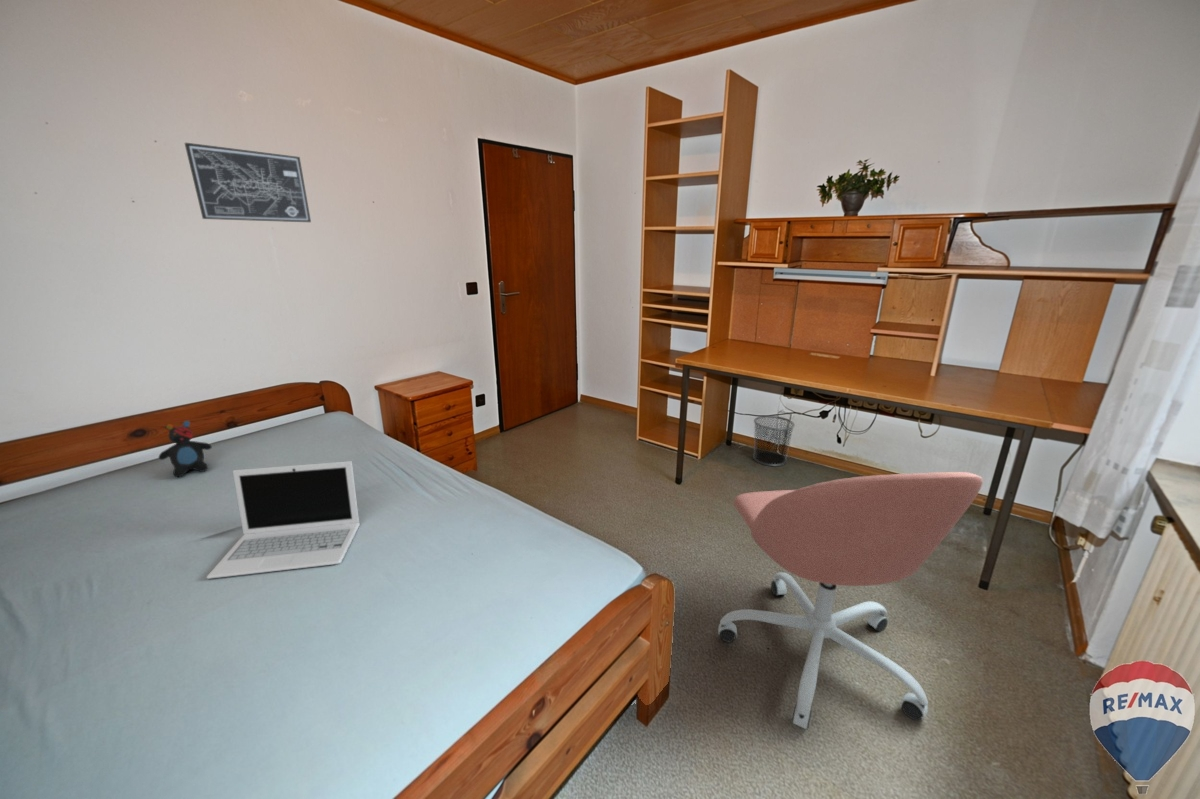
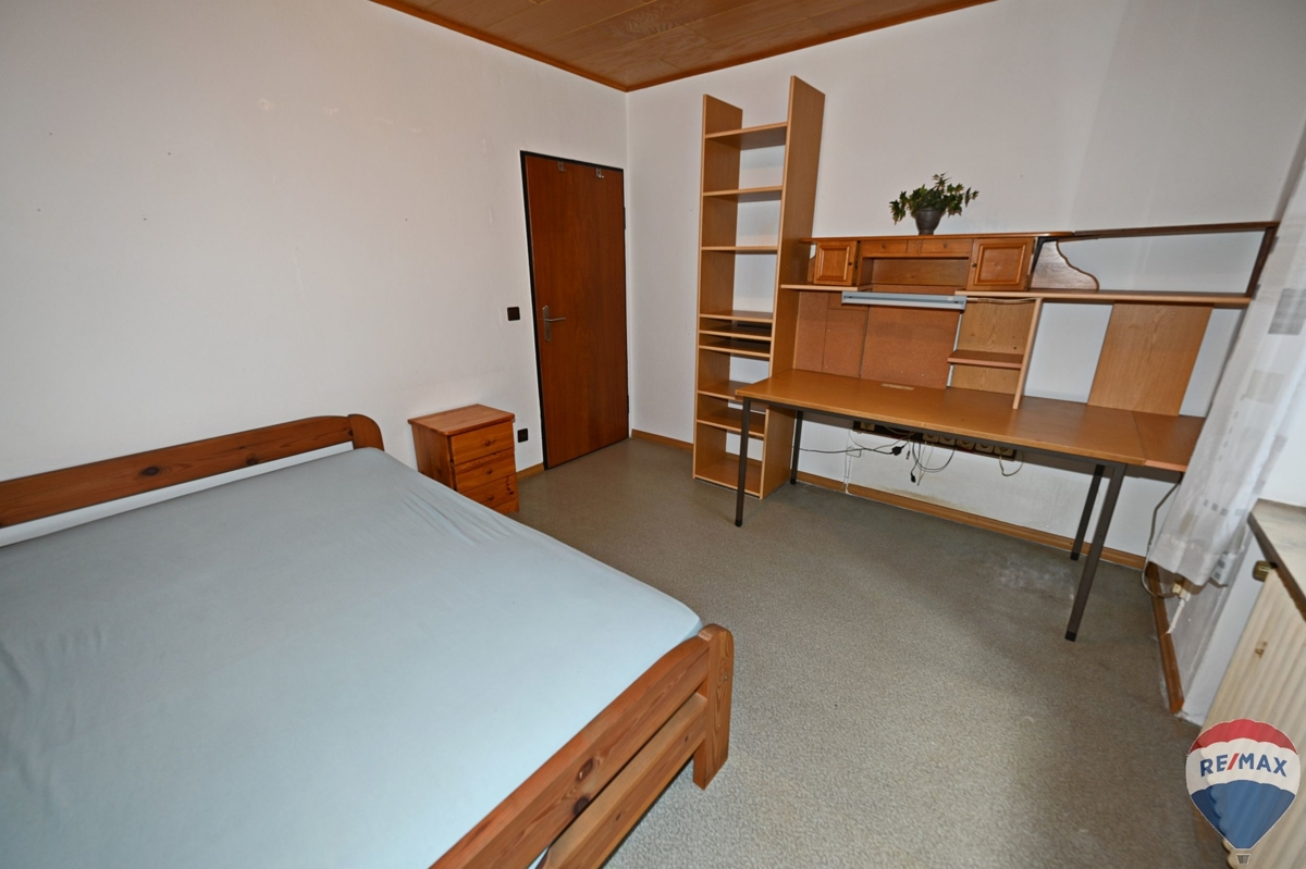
- wall art [184,142,312,223]
- laptop [205,460,361,580]
- teddy bear [158,420,213,479]
- office chair [717,471,984,731]
- waste bin [752,415,796,467]
